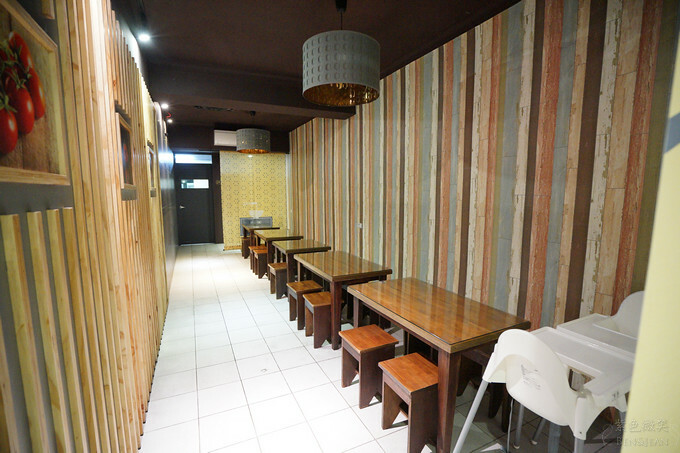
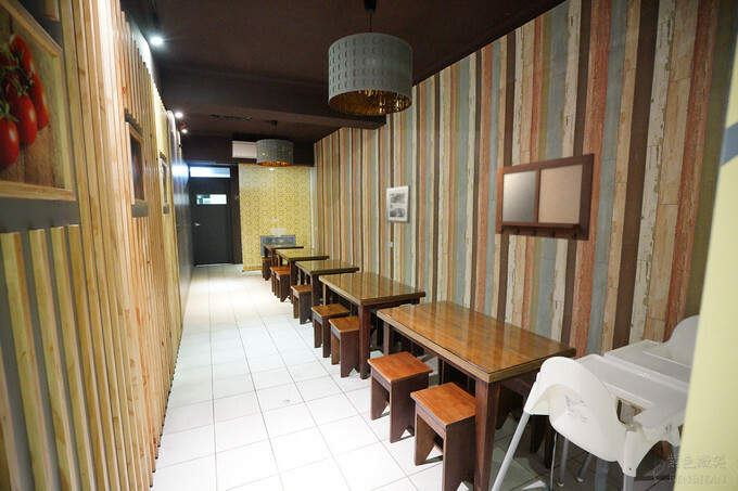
+ writing board [494,152,596,242]
+ wall art [385,184,411,224]
